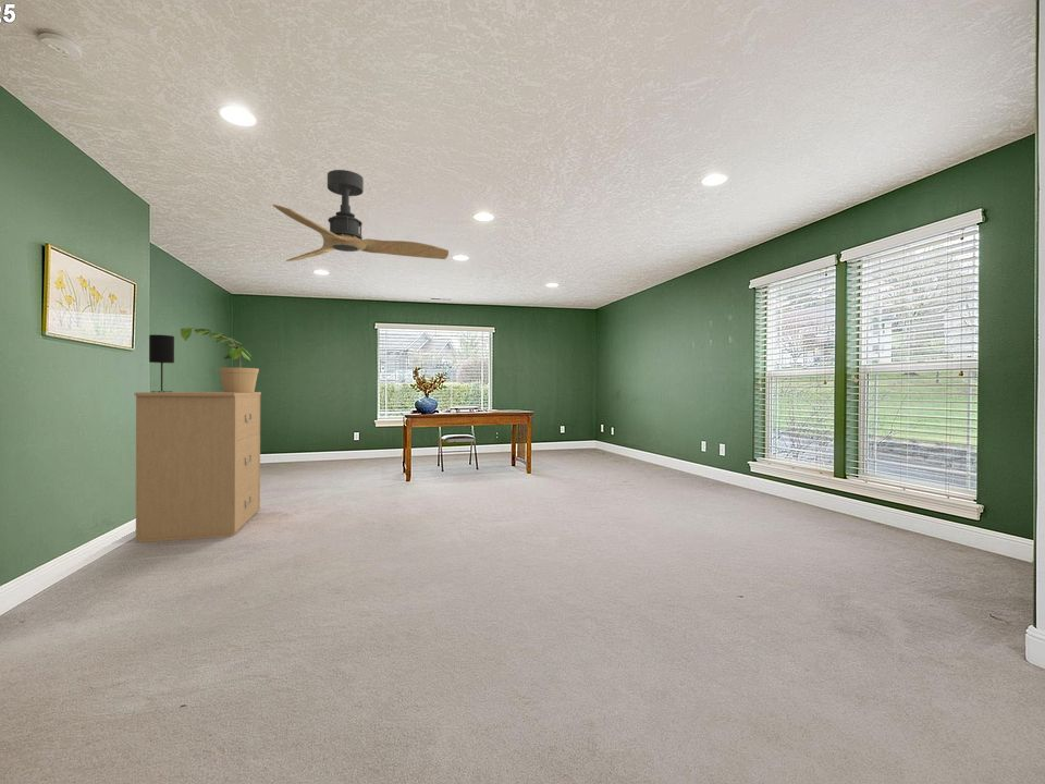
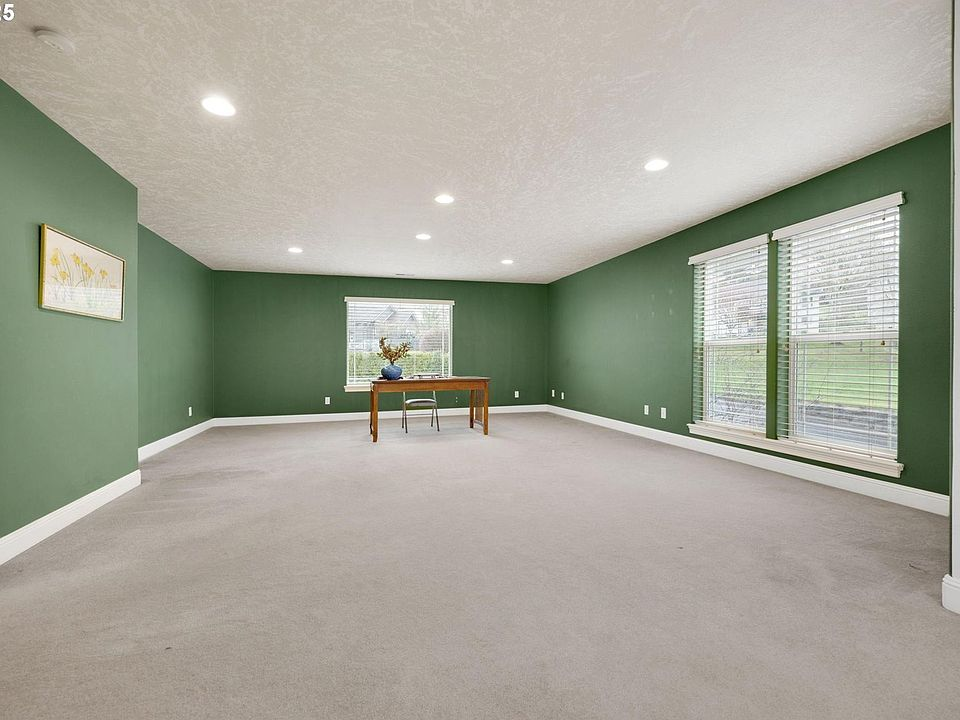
- filing cabinet [134,391,262,543]
- table lamp [148,333,175,392]
- potted plant [180,327,260,392]
- ceiling fan [272,169,450,262]
